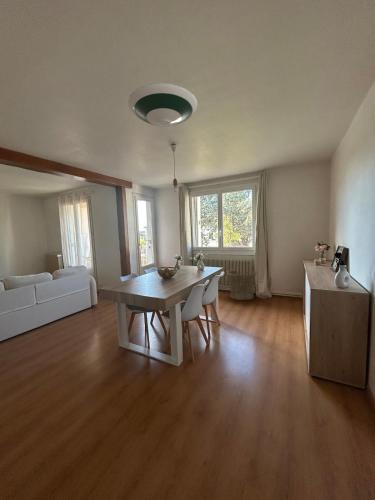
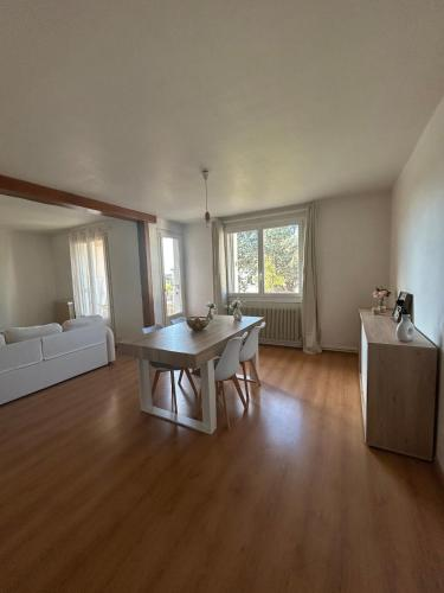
- basket [226,269,258,301]
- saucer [128,82,199,128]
